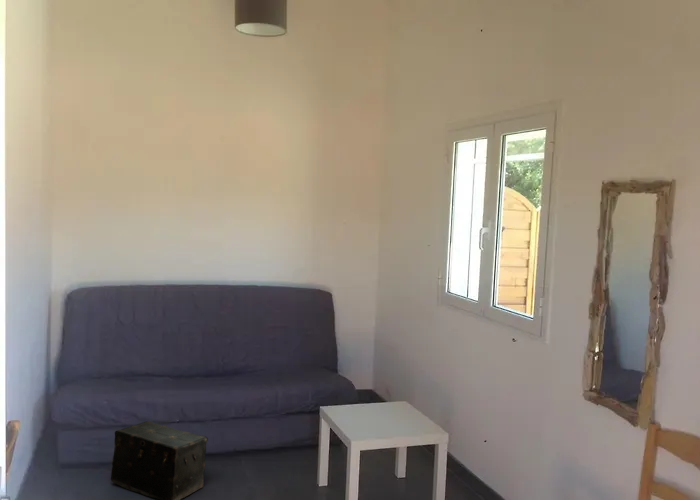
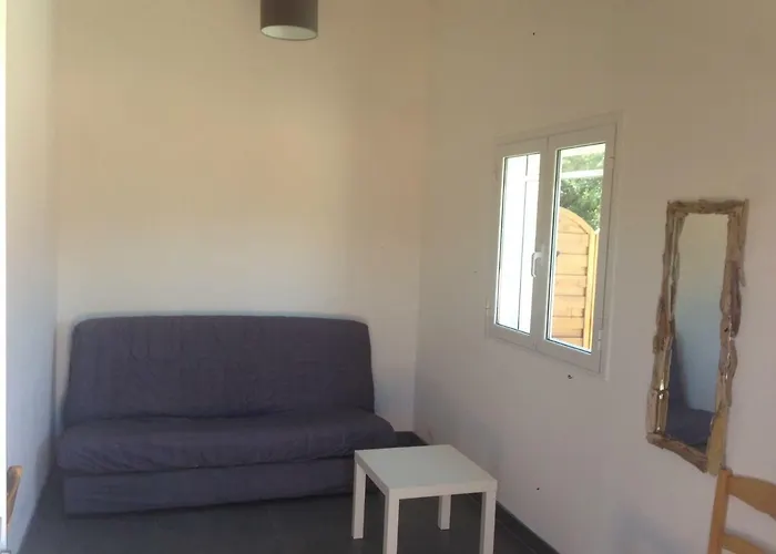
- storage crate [110,420,209,500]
